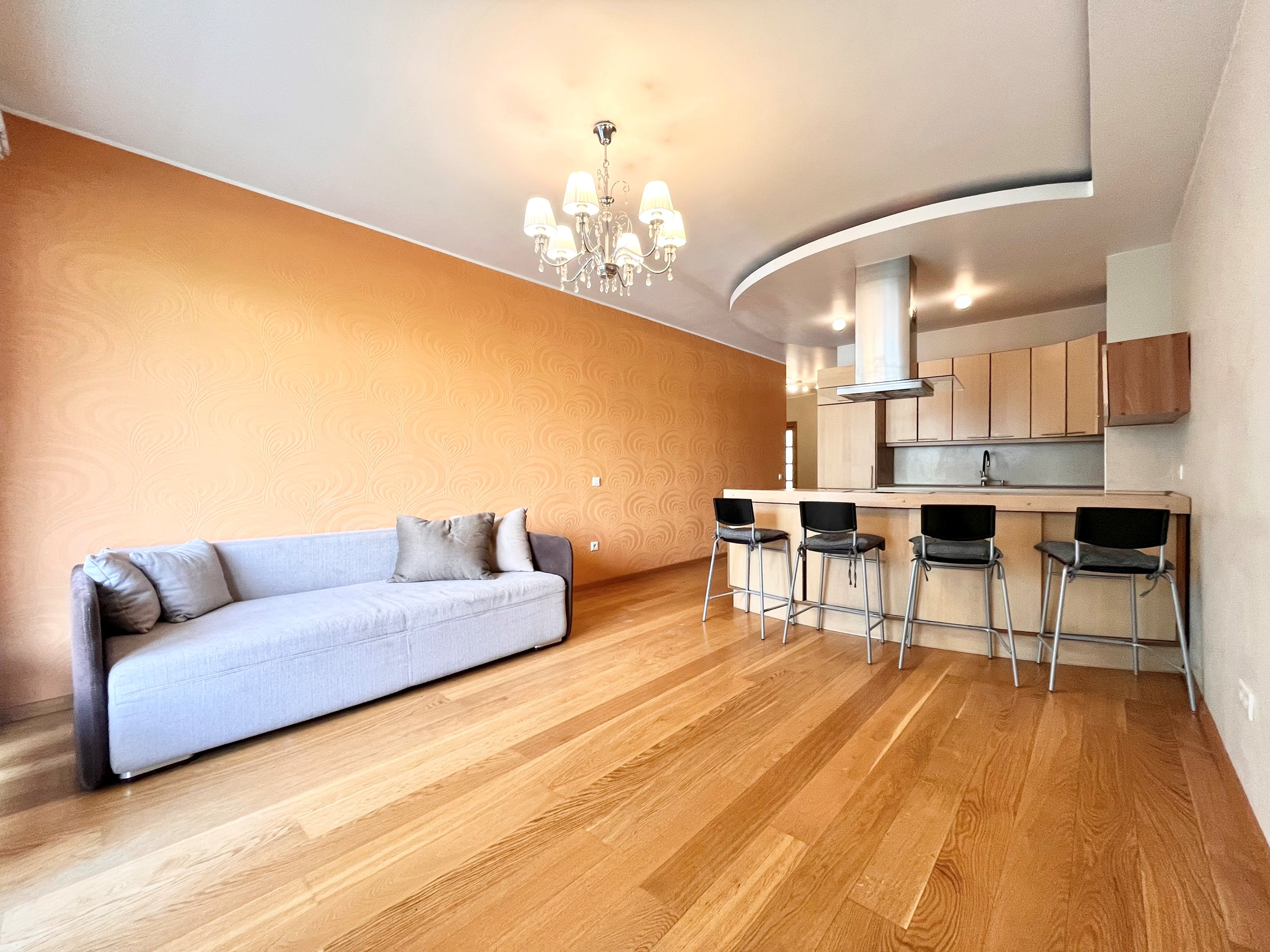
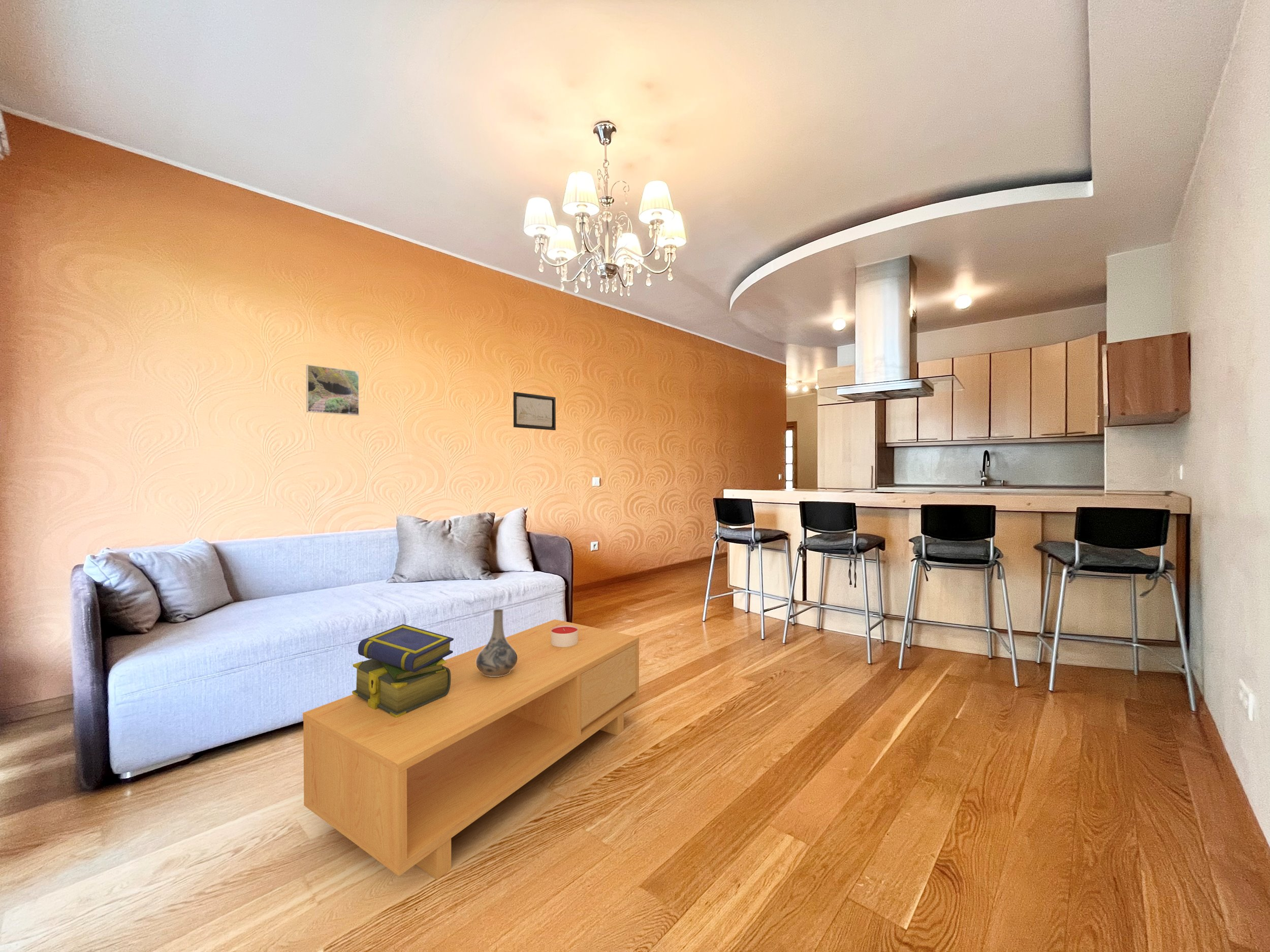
+ decorative vase [476,609,517,677]
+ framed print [306,364,360,416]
+ coffee table [302,619,640,880]
+ candle [551,626,578,647]
+ wall art [513,391,556,431]
+ stack of books [352,623,454,718]
